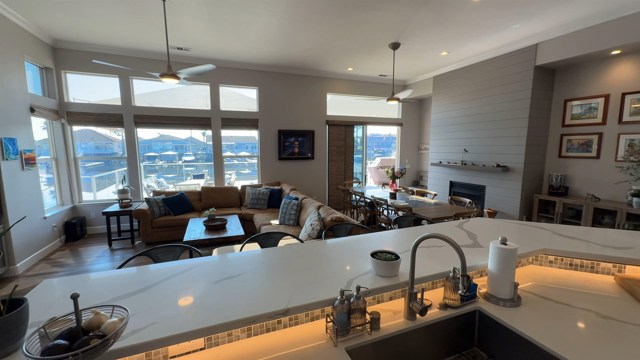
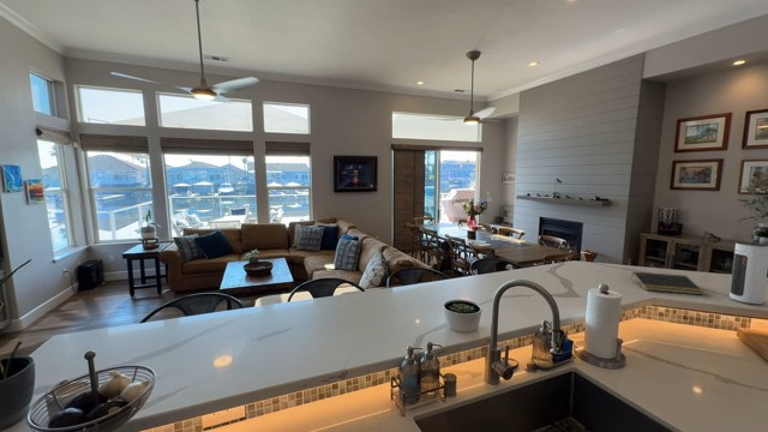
+ speaker [728,241,768,306]
+ notepad [630,271,706,296]
